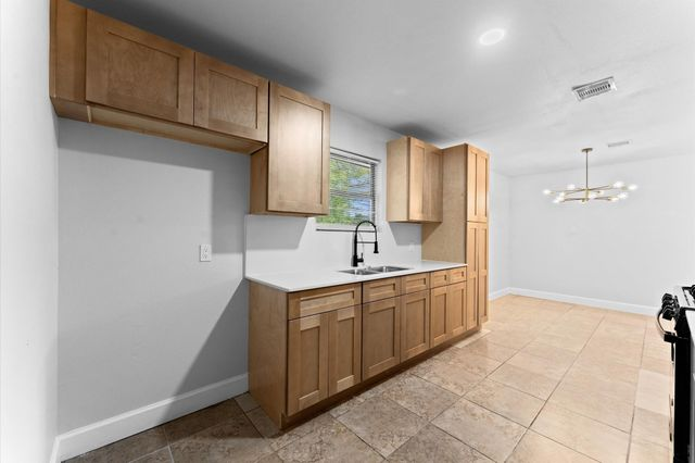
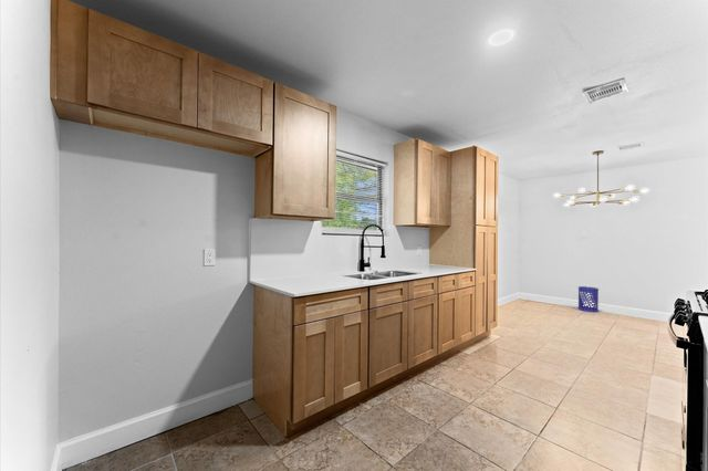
+ waste bin [577,285,600,313]
